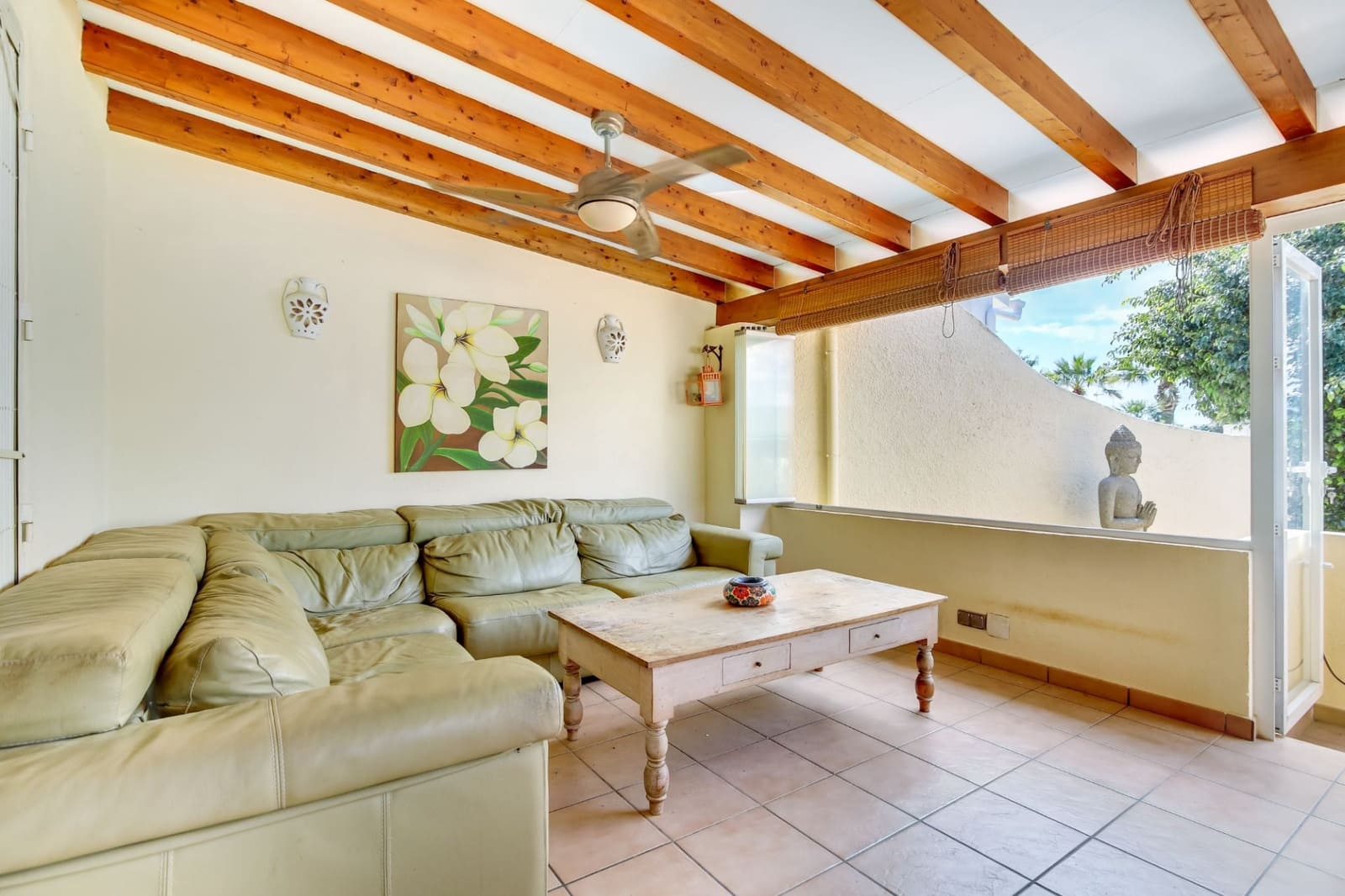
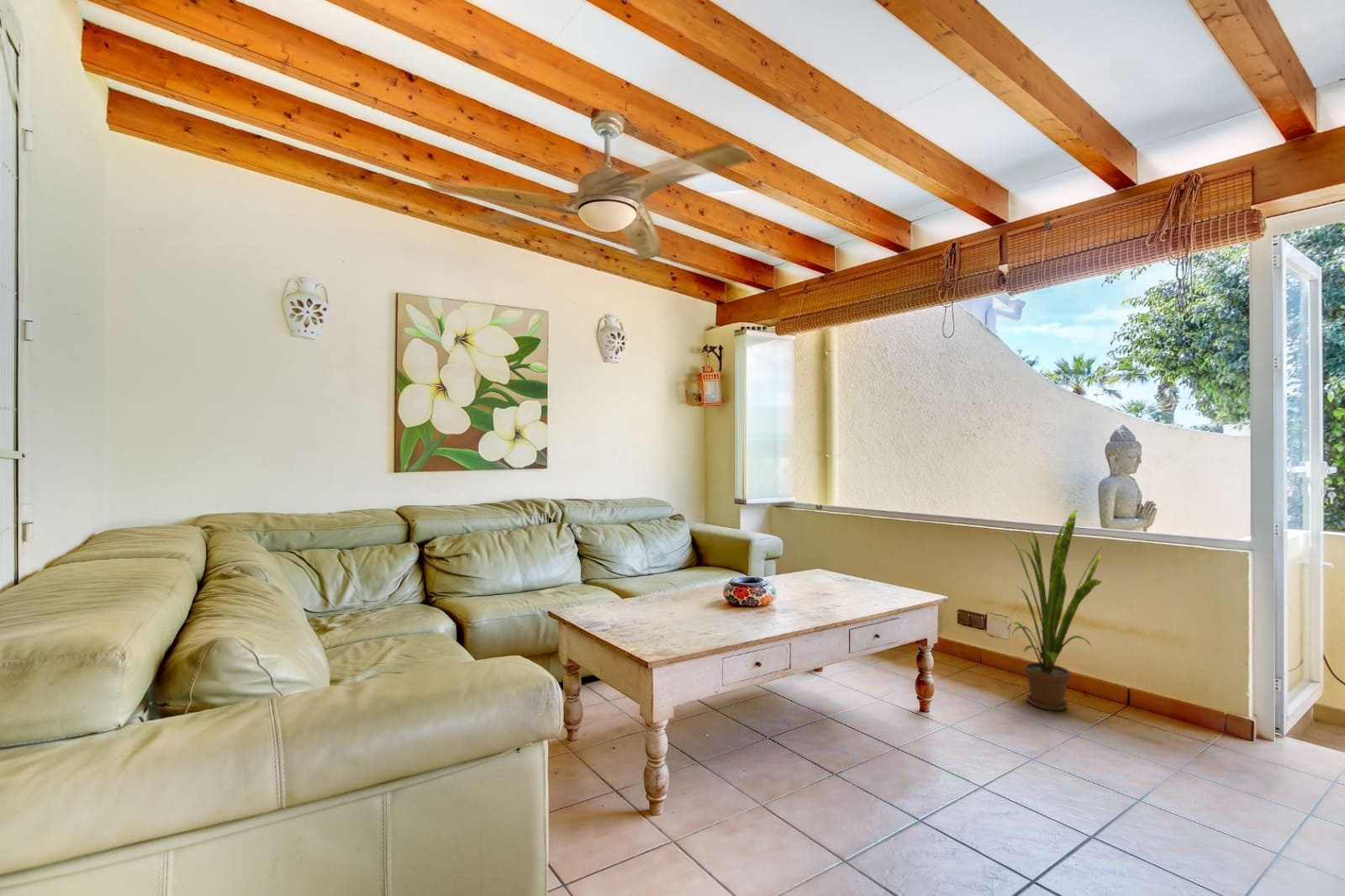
+ house plant [993,509,1115,711]
